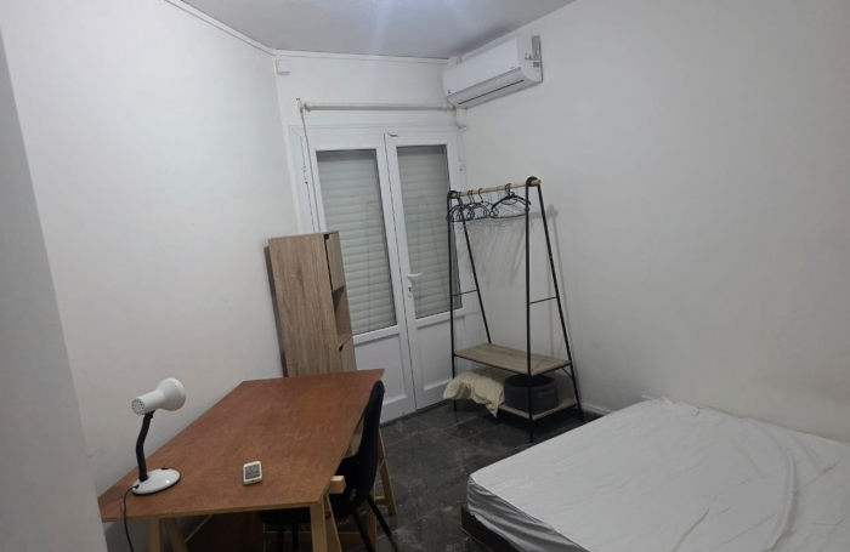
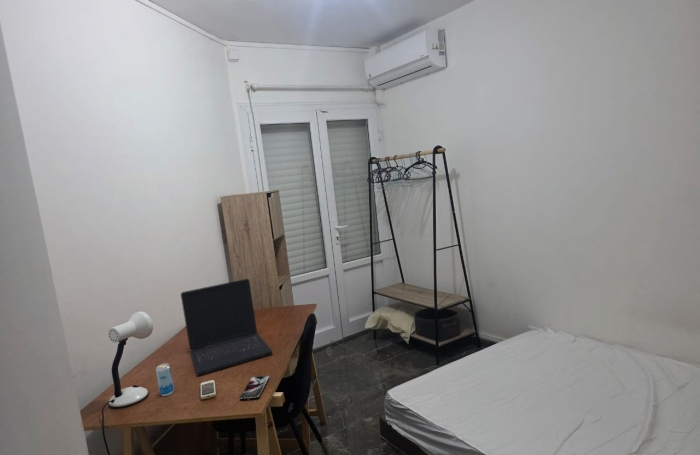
+ smartphone [239,375,270,401]
+ beverage can [155,362,175,397]
+ laptop [180,278,273,377]
